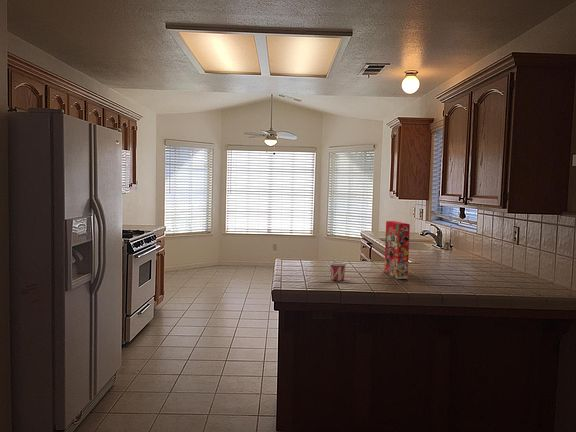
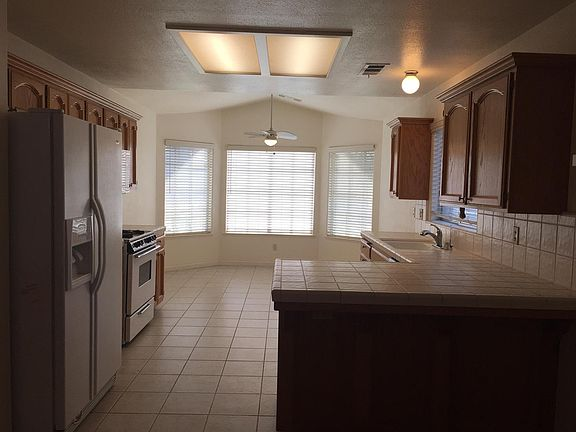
- cup [328,260,348,282]
- cereal box [383,220,411,280]
